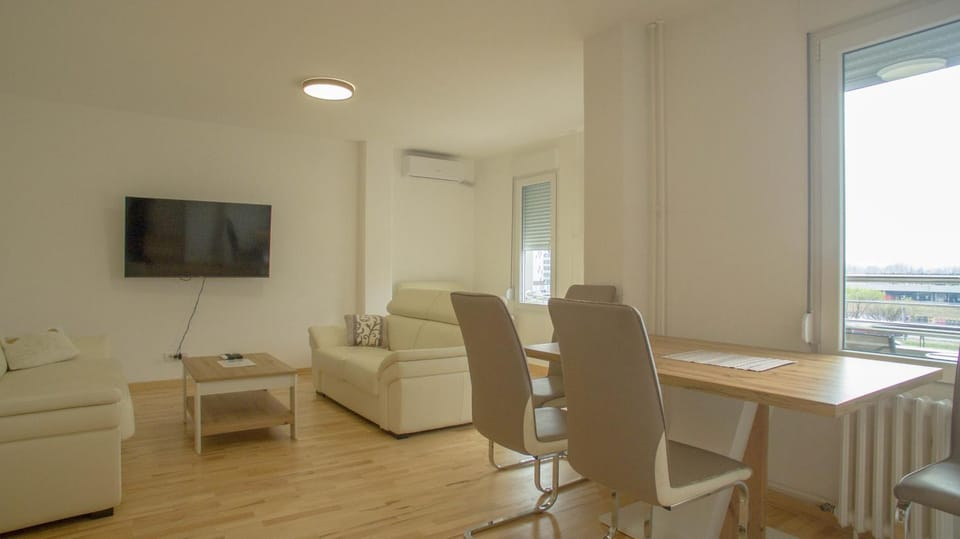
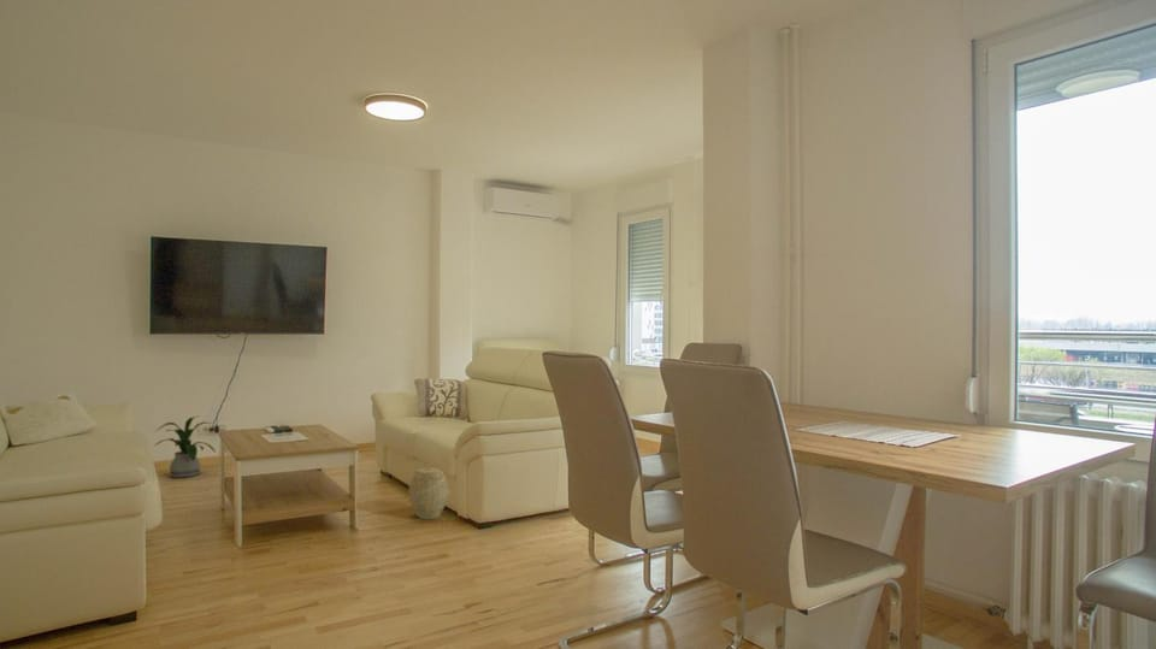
+ house plant [153,414,217,479]
+ woven basket [407,466,450,520]
